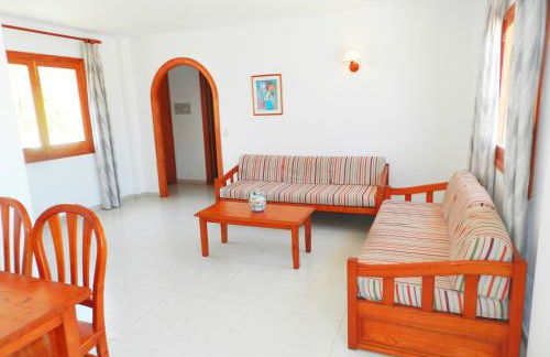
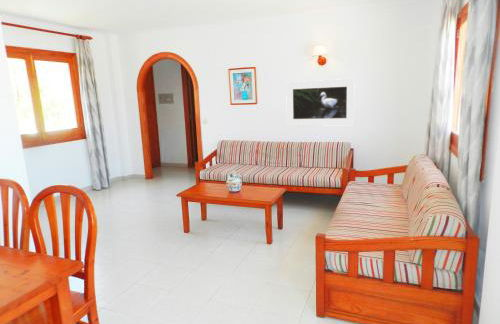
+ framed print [285,78,356,127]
